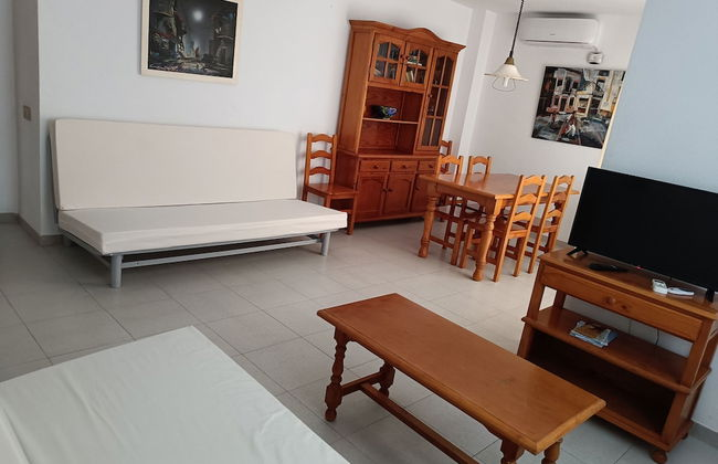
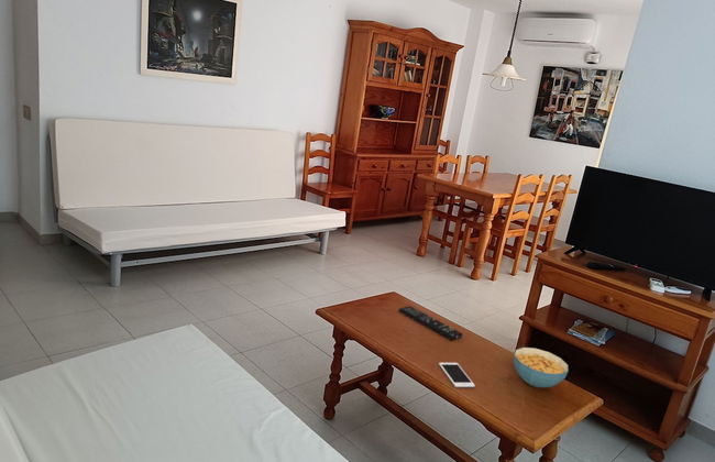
+ cell phone [438,362,476,388]
+ cereal bowl [513,346,569,388]
+ remote control [398,305,464,341]
